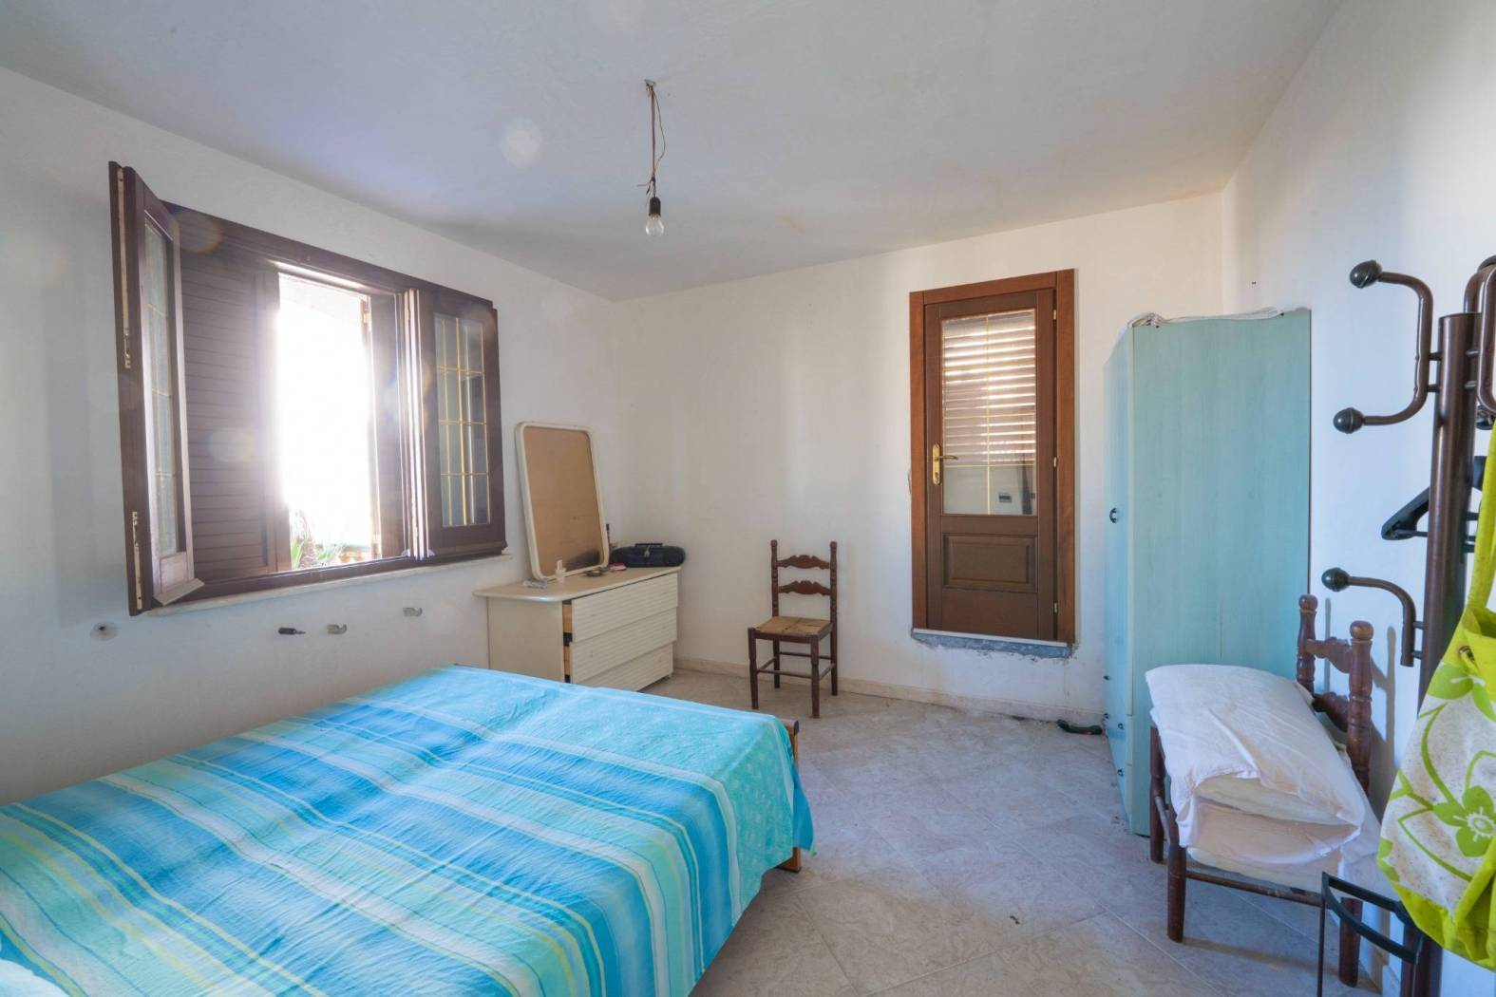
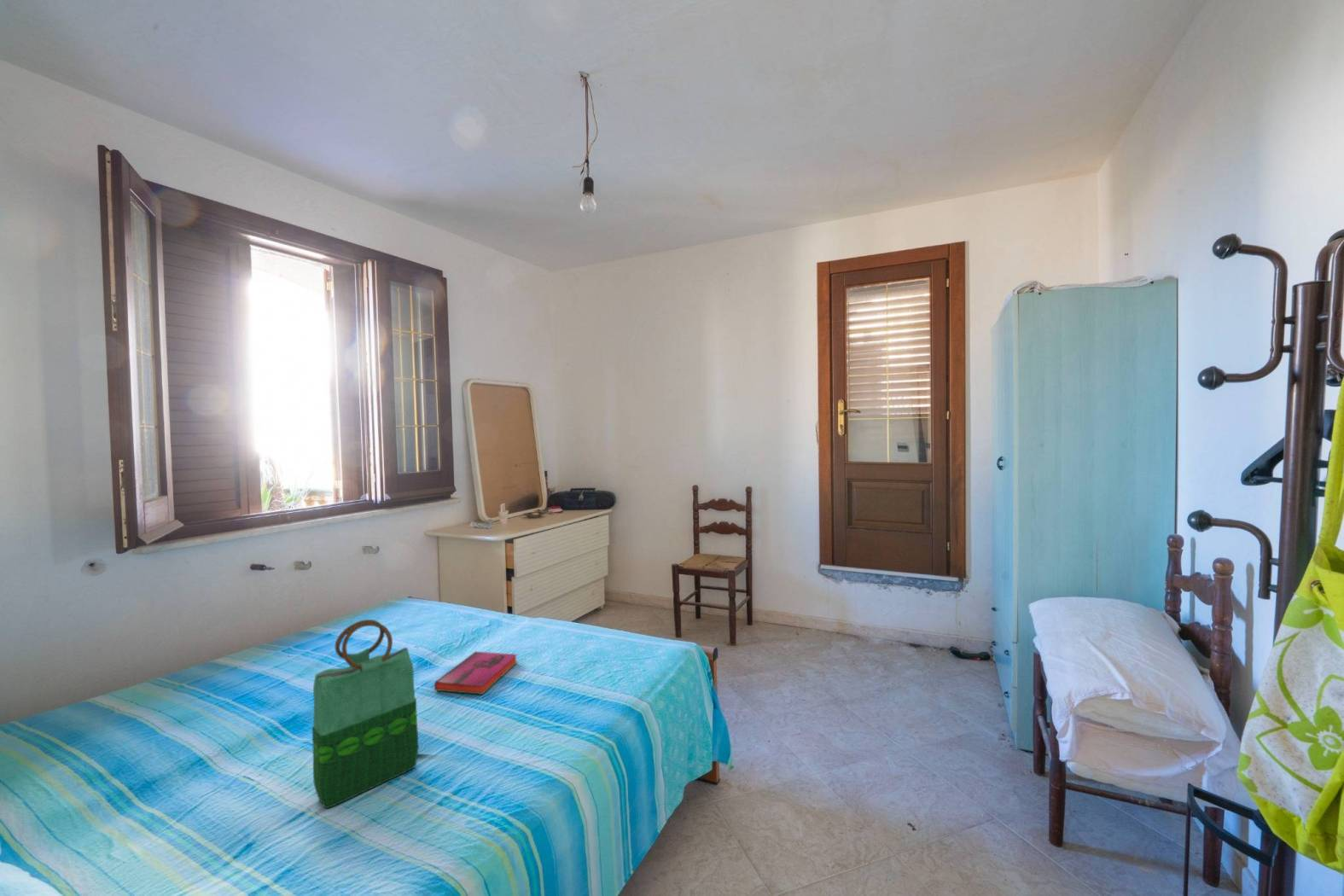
+ hardback book [433,650,518,695]
+ tote bag [311,619,419,809]
